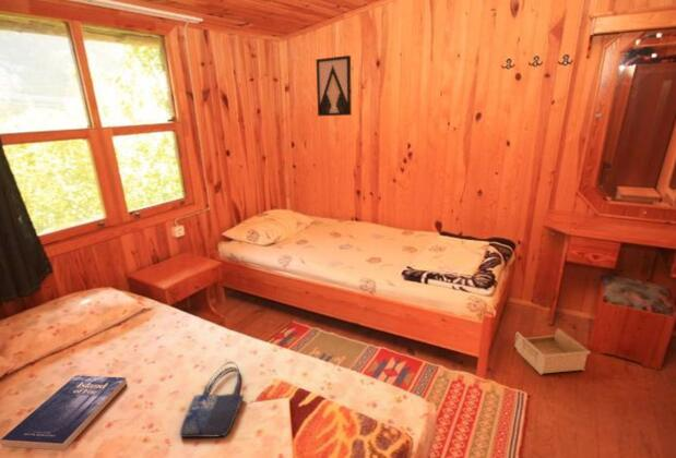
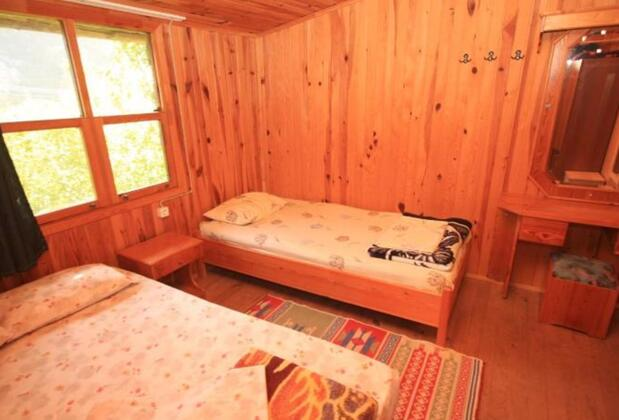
- wall art [315,55,353,117]
- storage bin [513,327,592,375]
- shopping bag [179,360,245,438]
- book [0,374,128,451]
